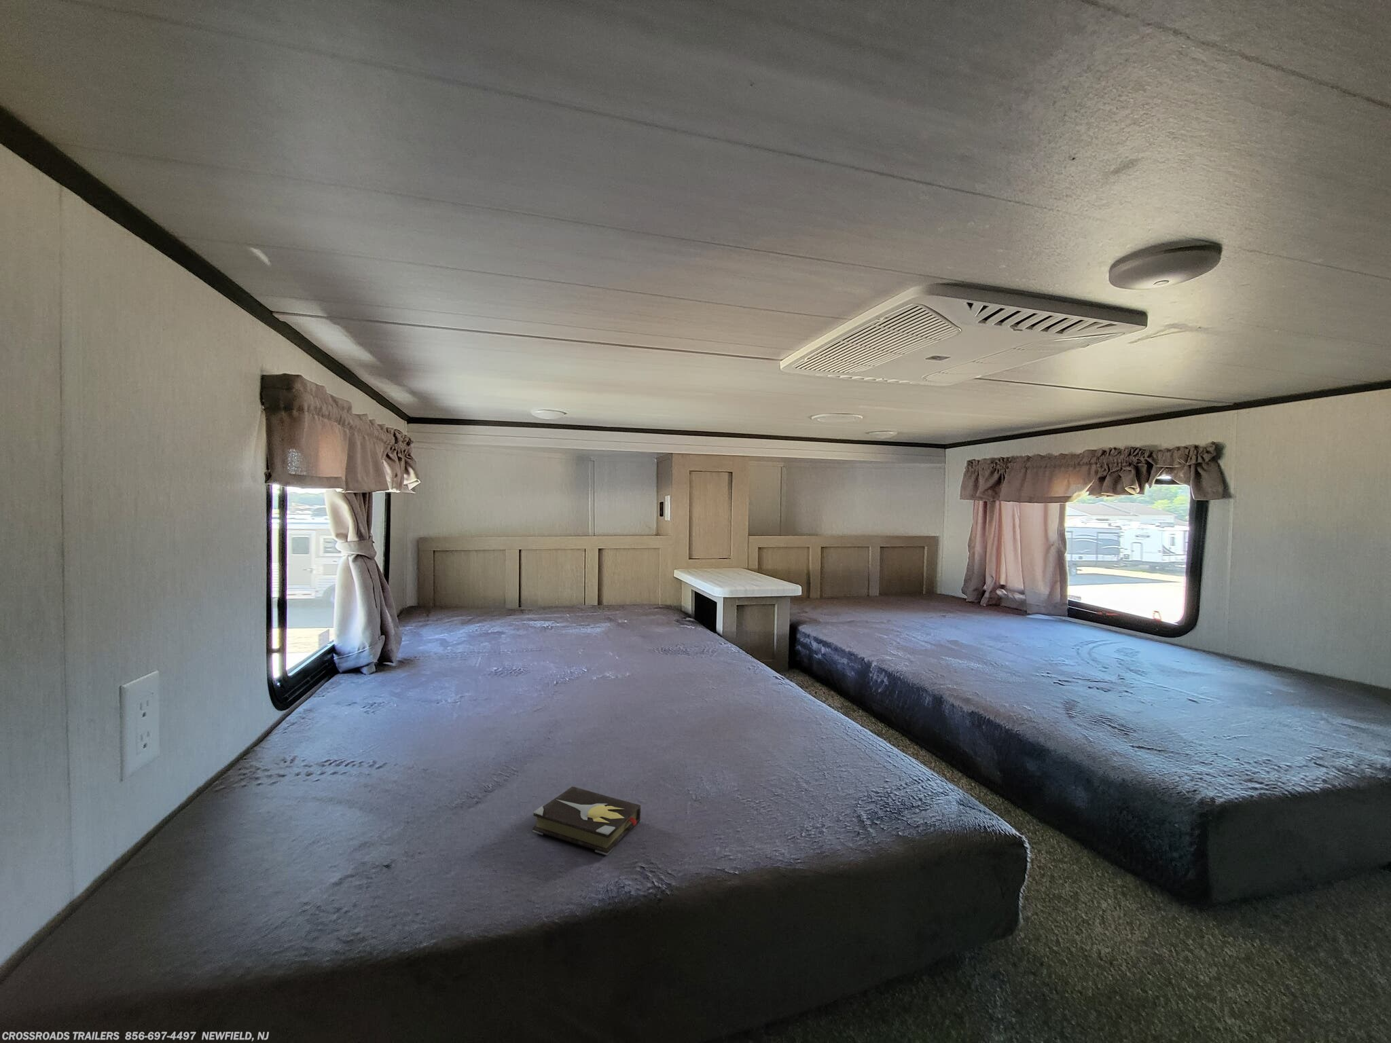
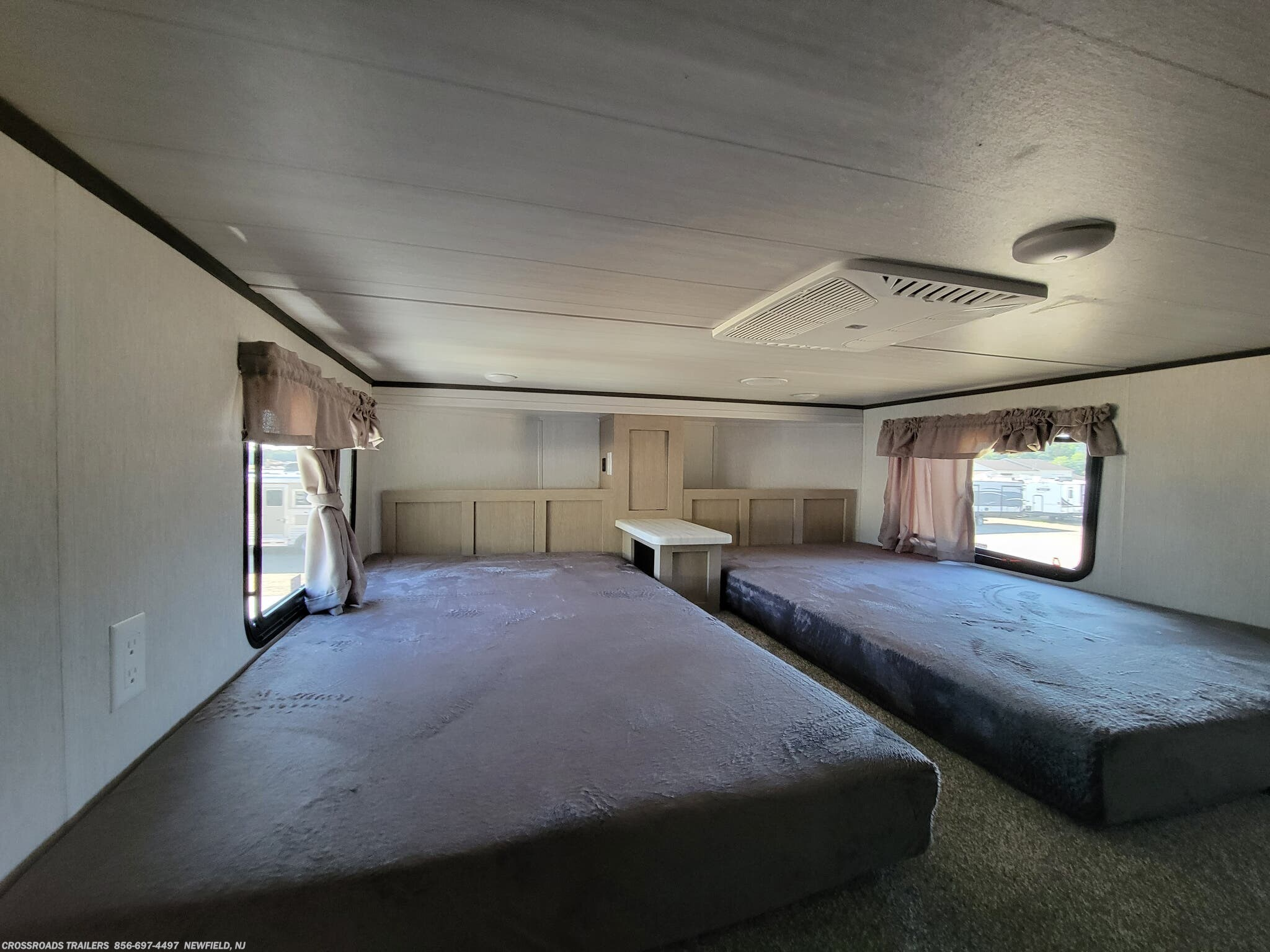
- hardback book [532,786,641,856]
